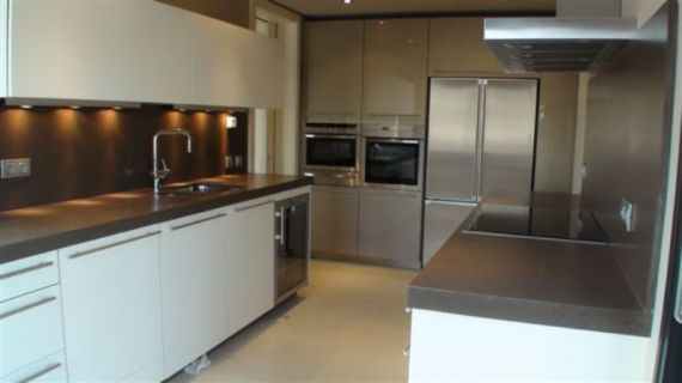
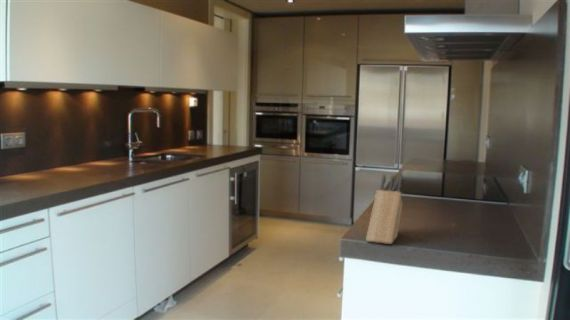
+ knife block [365,174,404,245]
